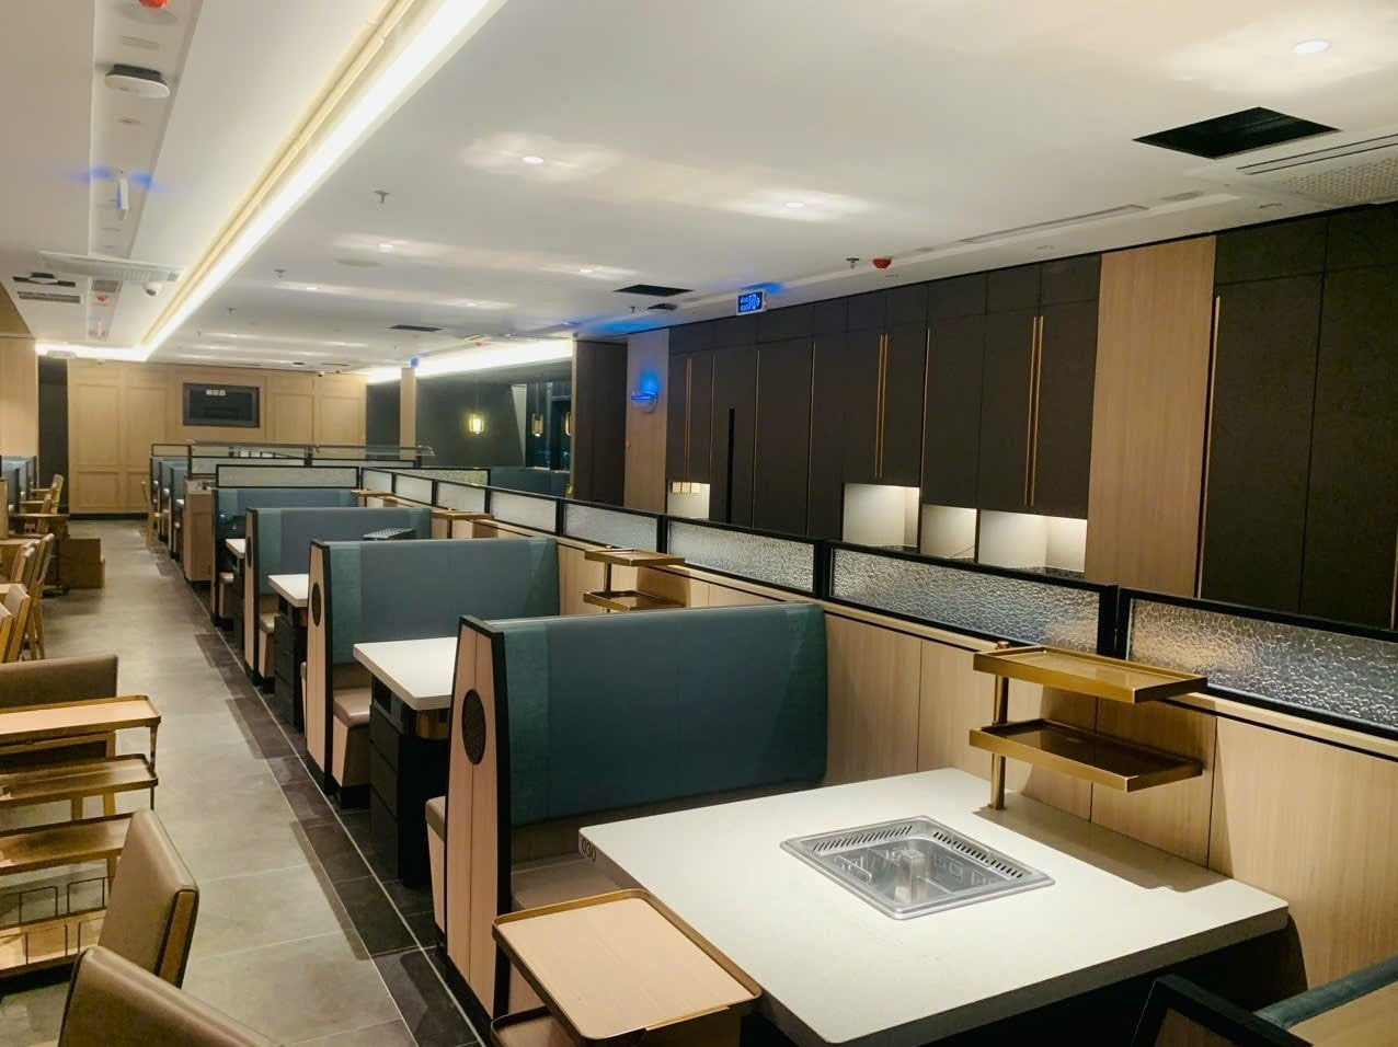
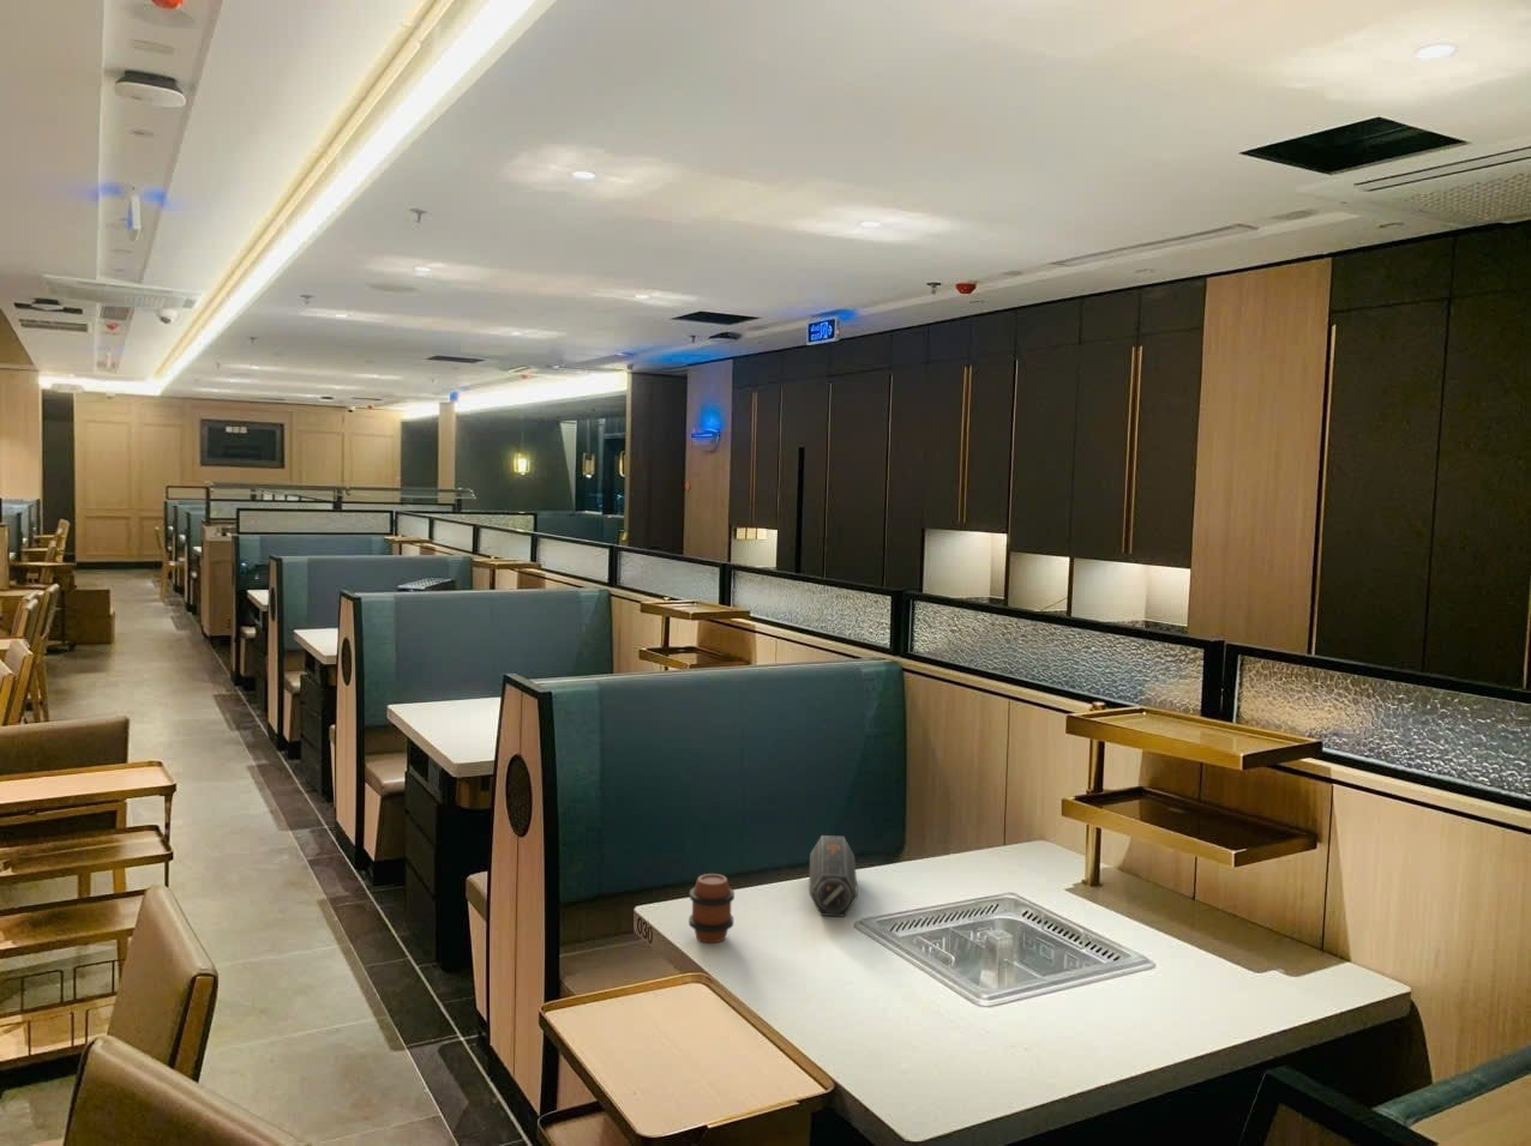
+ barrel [688,873,736,944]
+ speaker [807,834,859,918]
